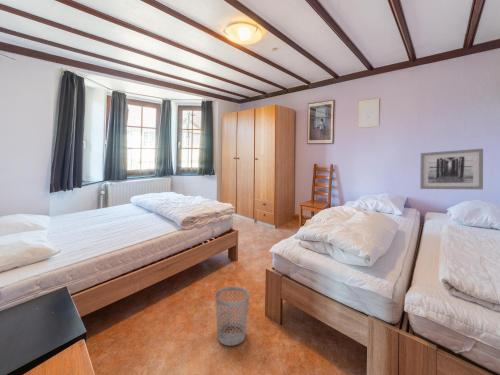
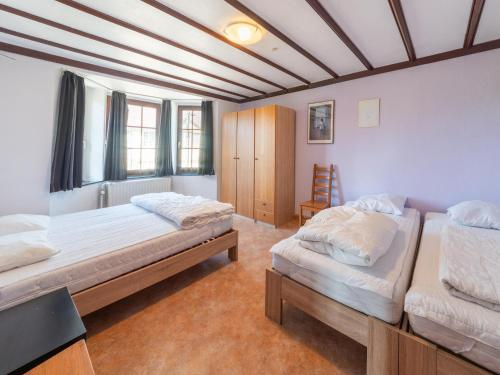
- wall art [419,148,484,190]
- wastebasket [214,286,250,347]
